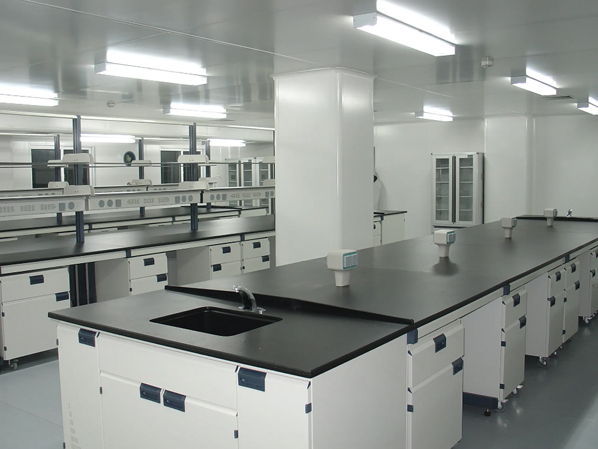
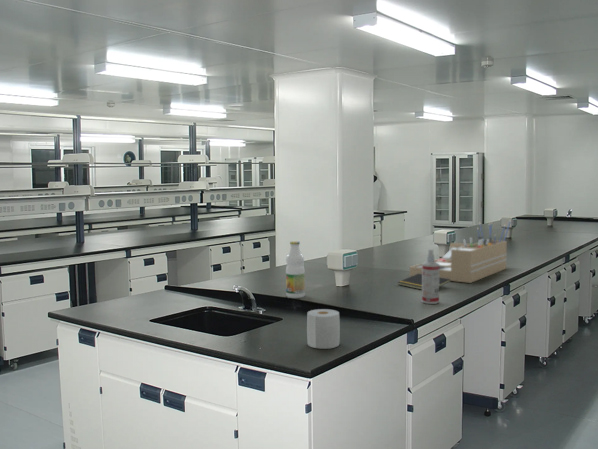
+ spray bottle [421,248,440,305]
+ desk organizer [409,218,512,284]
+ paper towel roll [306,308,341,350]
+ bottle [285,240,306,299]
+ notepad [396,273,452,291]
